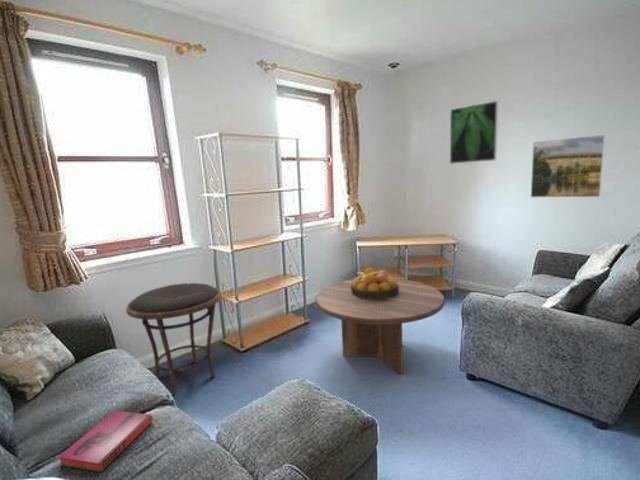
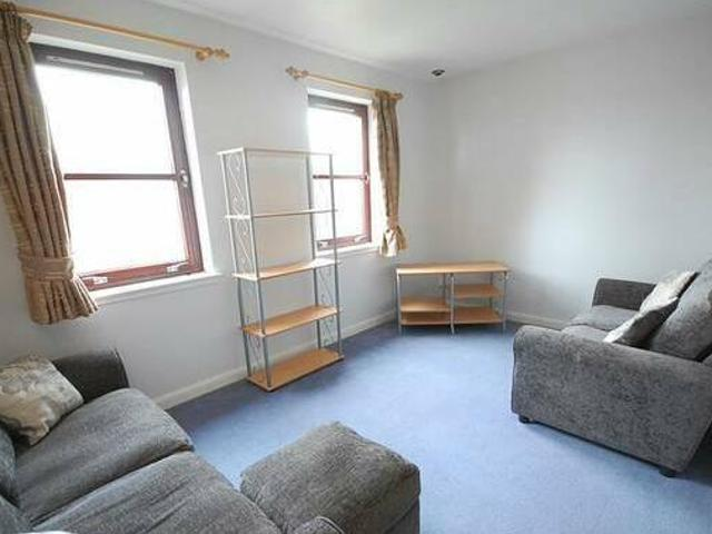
- hardback book [57,410,154,473]
- side table [125,282,223,396]
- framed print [530,134,606,198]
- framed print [449,100,499,165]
- coffee table [314,277,446,375]
- fruit bowl [351,267,399,299]
